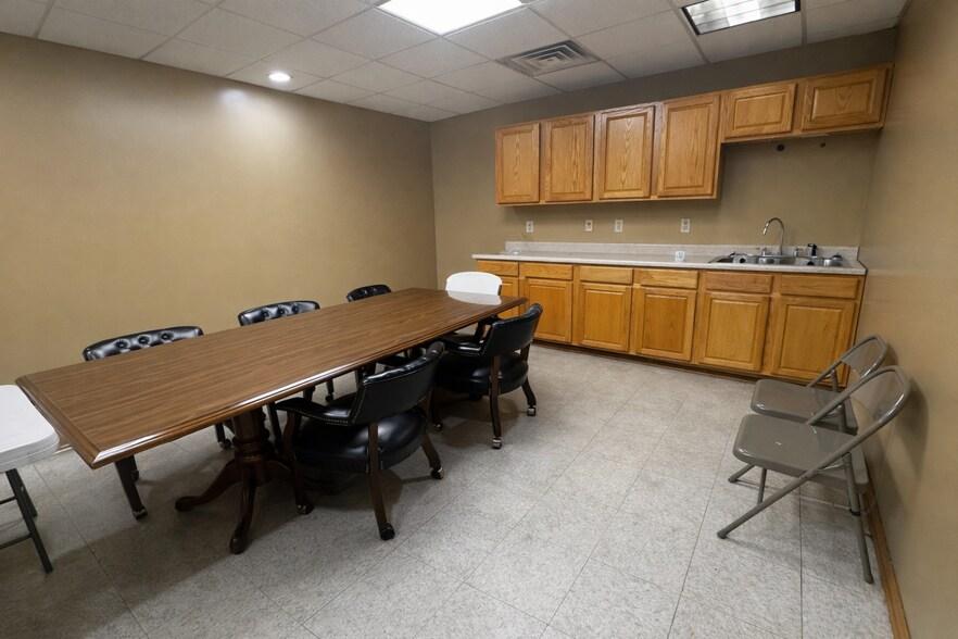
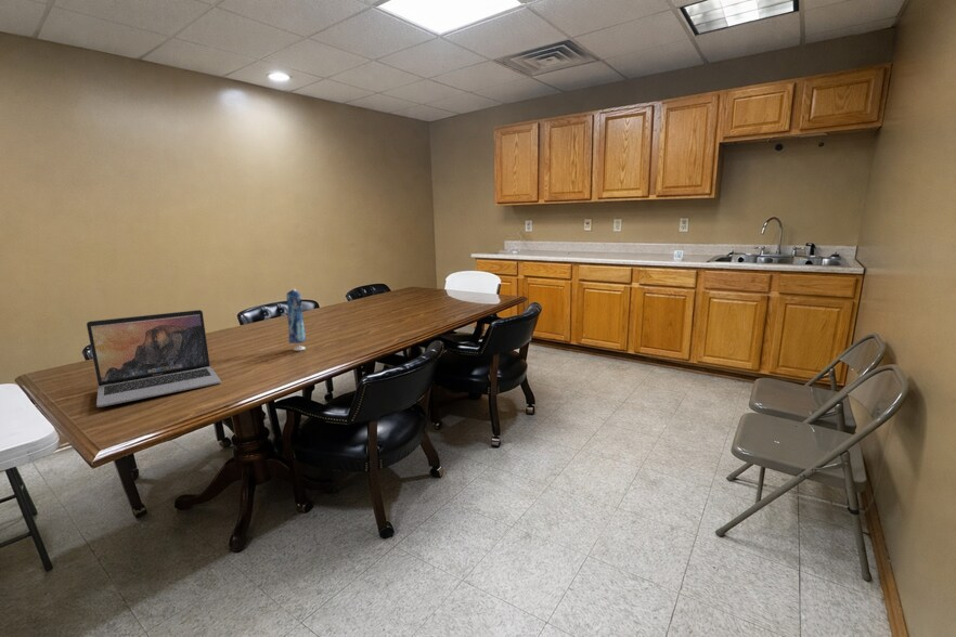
+ dress [285,288,307,352]
+ laptop [86,309,222,408]
